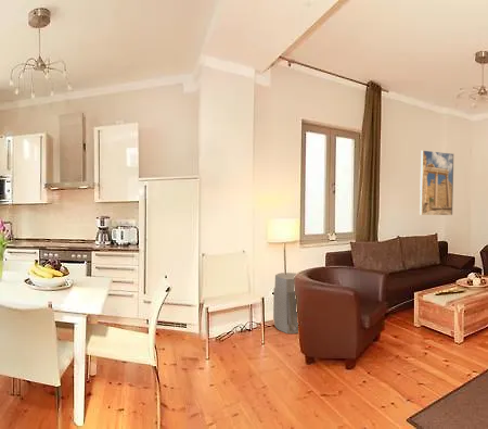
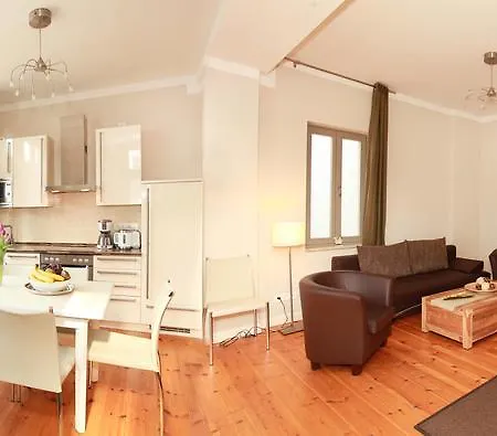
- air purifier [272,272,299,335]
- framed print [419,149,455,216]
